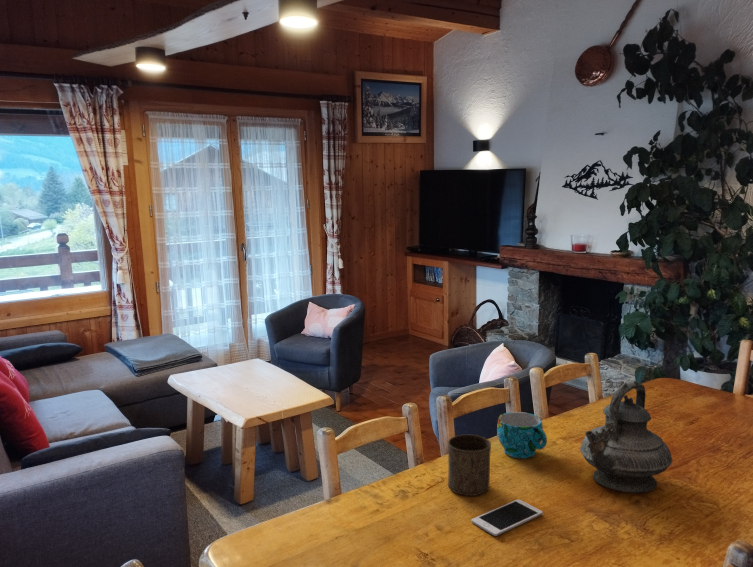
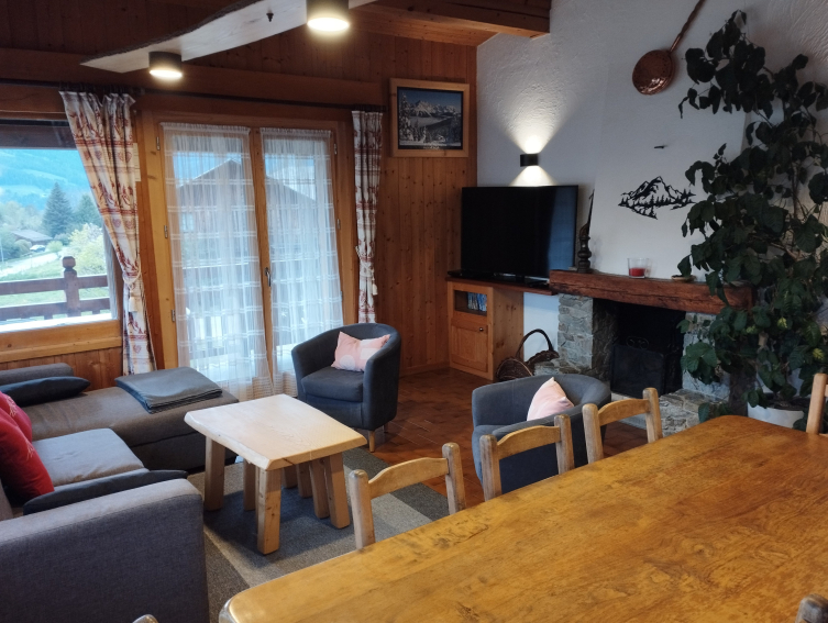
- cell phone [471,498,544,537]
- teapot [579,380,673,494]
- cup [447,434,492,497]
- cup [496,411,548,459]
